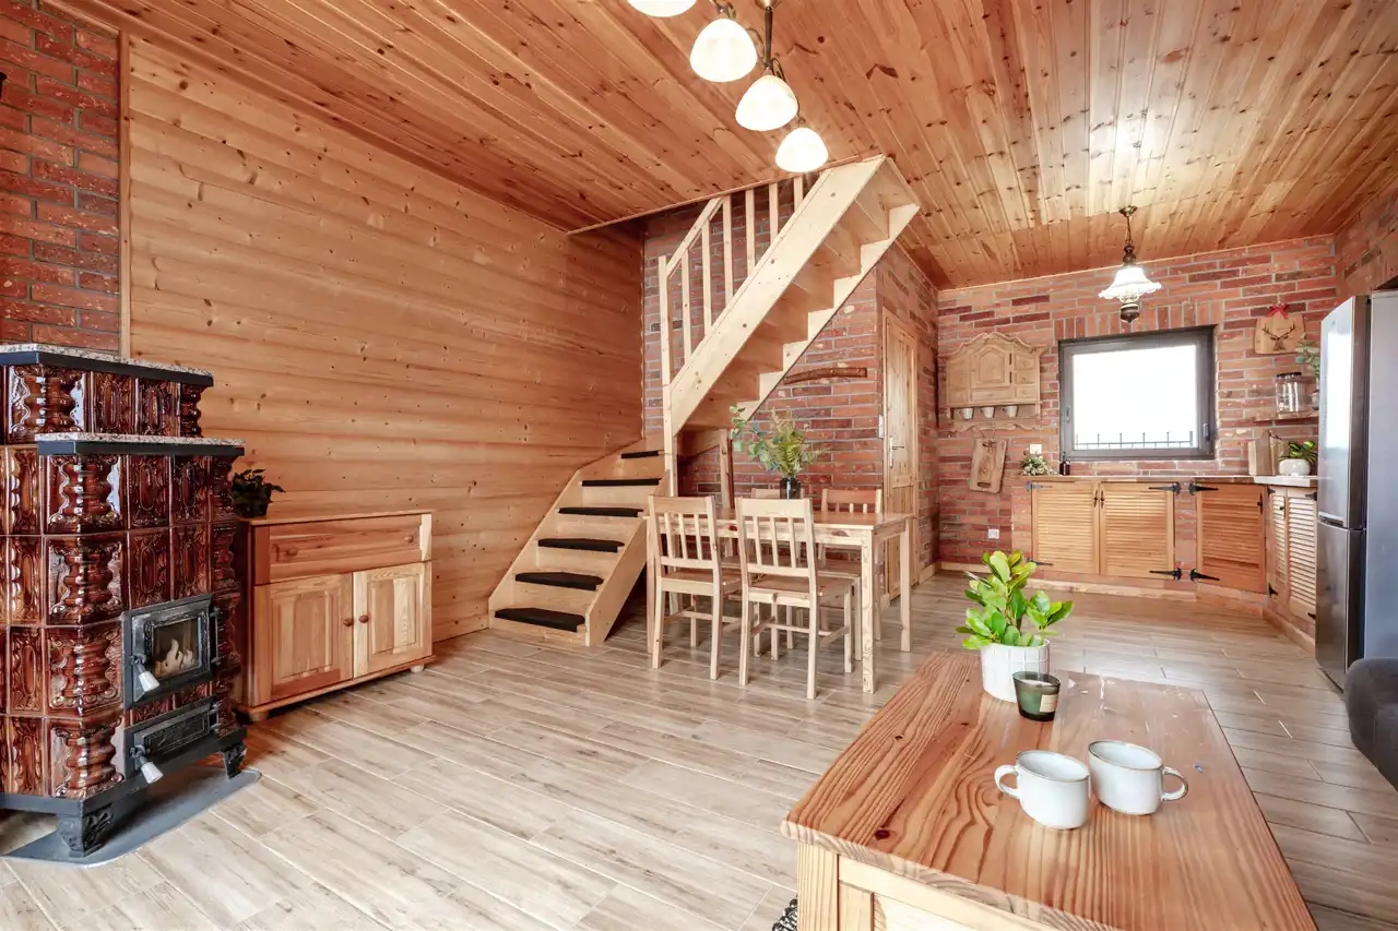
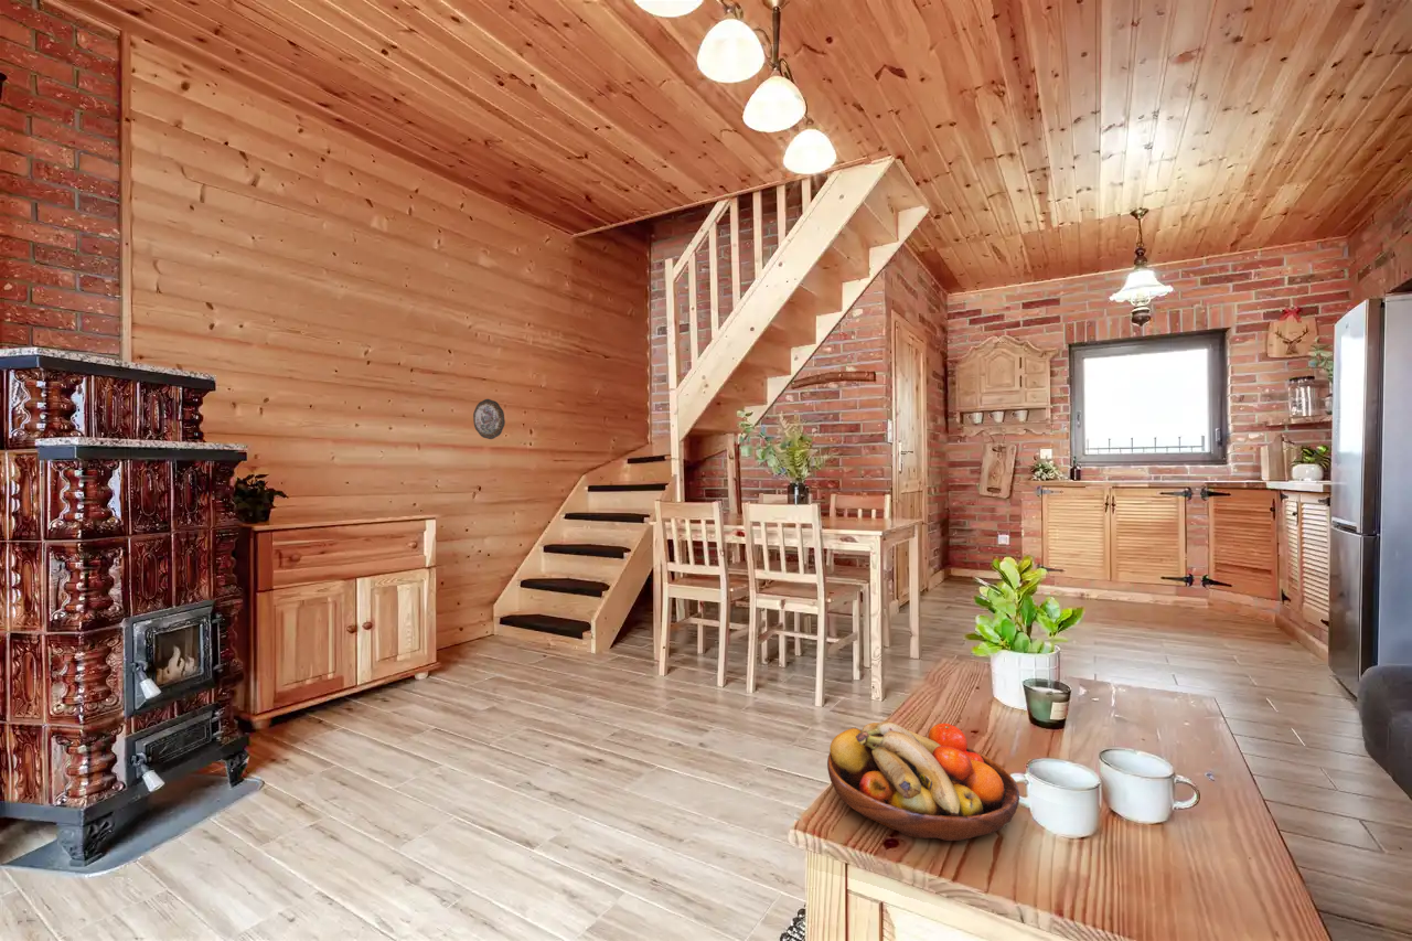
+ fruit bowl [826,720,1020,842]
+ decorative plate [472,398,506,440]
